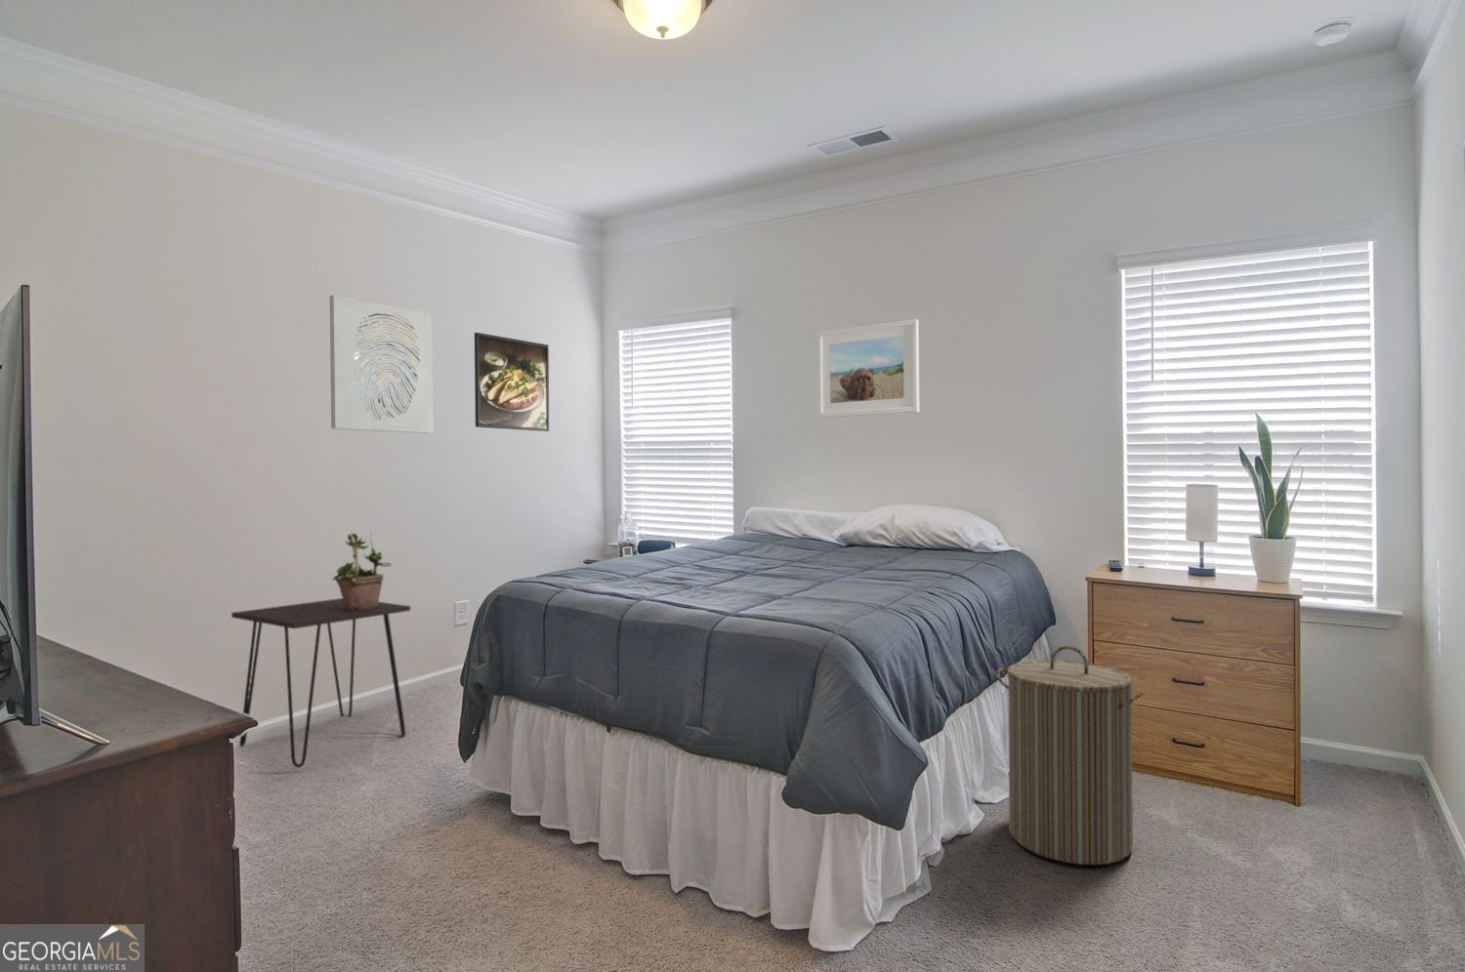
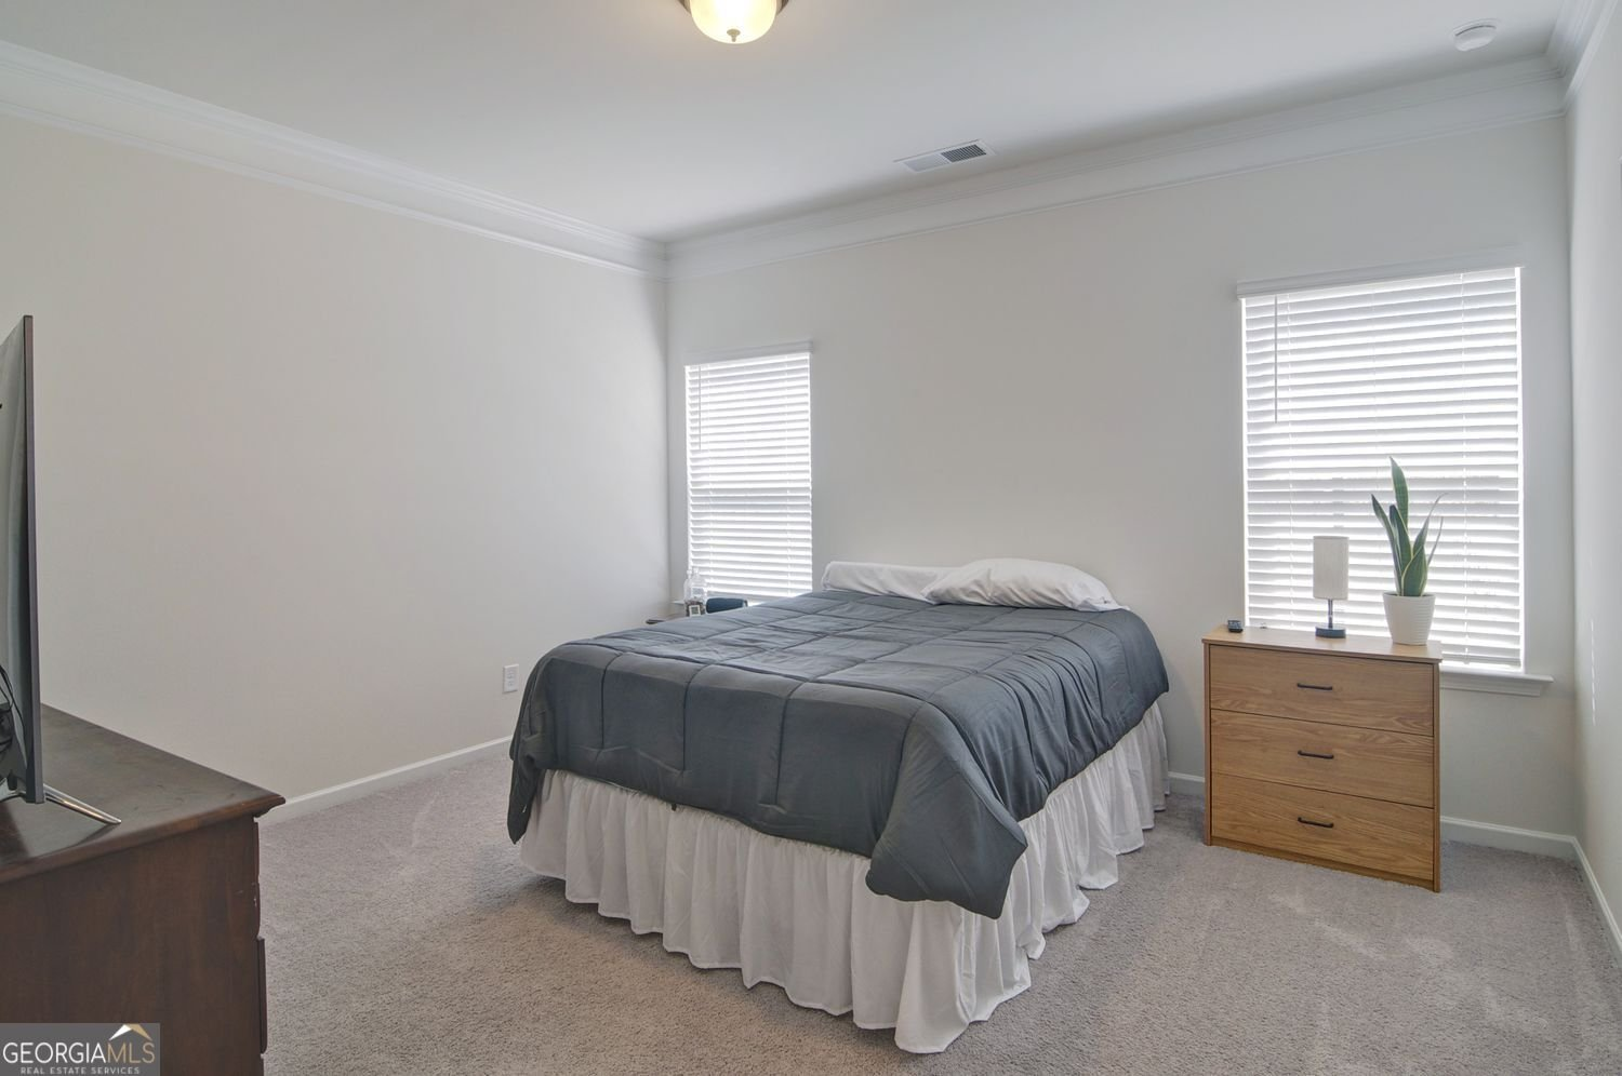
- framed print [474,332,550,433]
- wall art [329,294,435,434]
- desk [230,598,411,769]
- laundry hamper [995,645,1147,866]
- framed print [816,318,920,419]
- potted plant [331,532,393,610]
